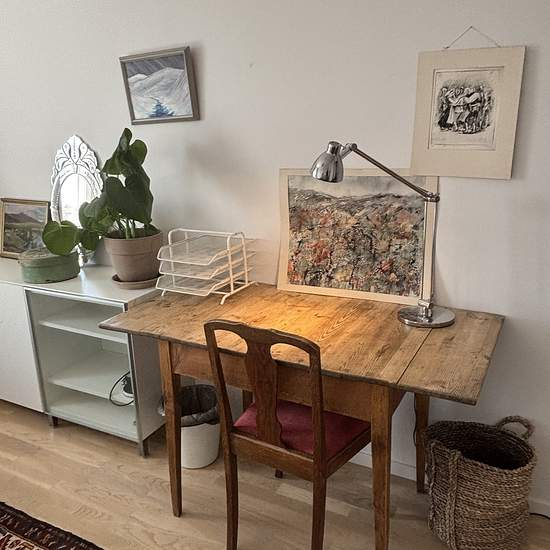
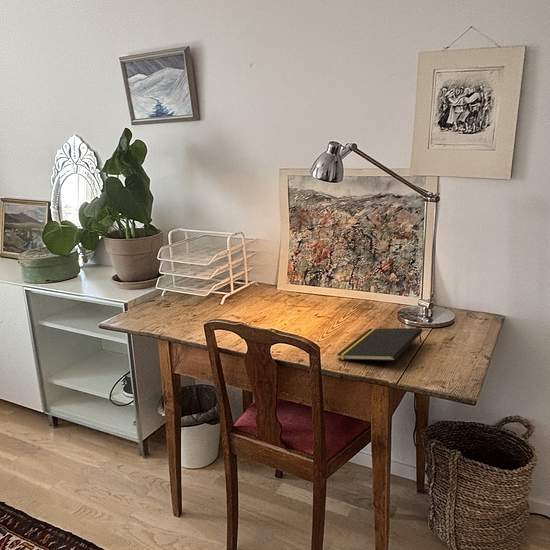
+ notepad [336,327,423,362]
